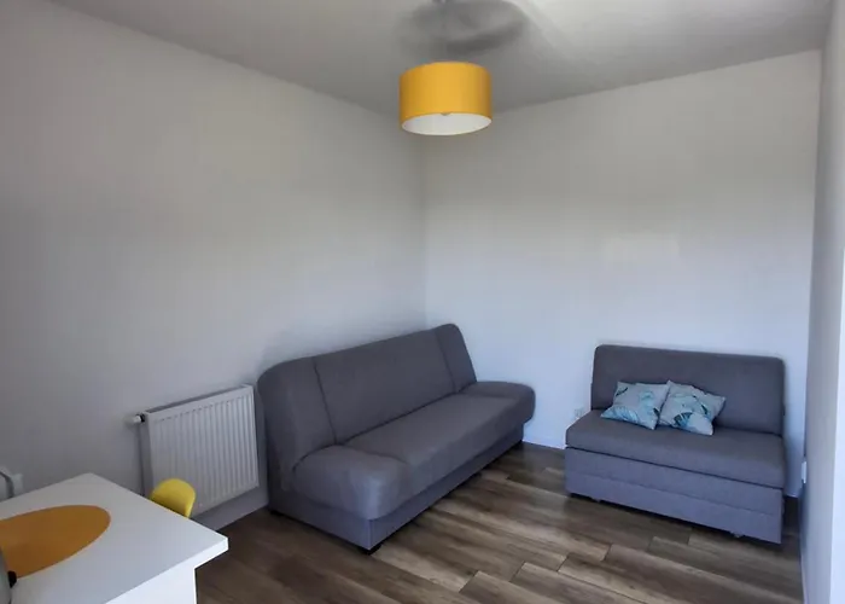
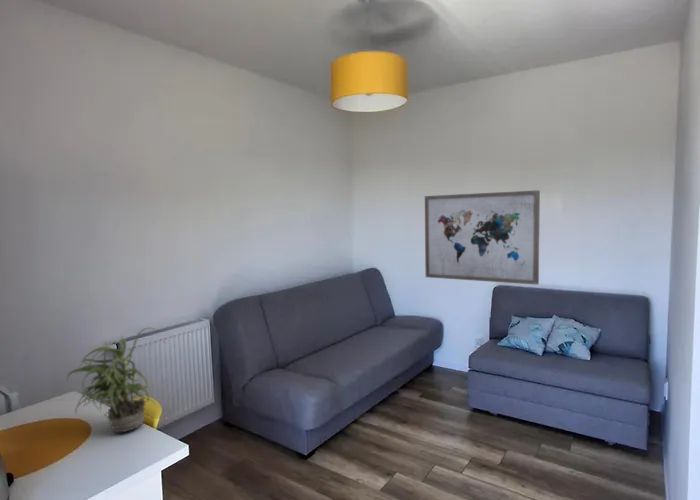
+ wall art [424,189,541,286]
+ potted plant [66,327,157,433]
